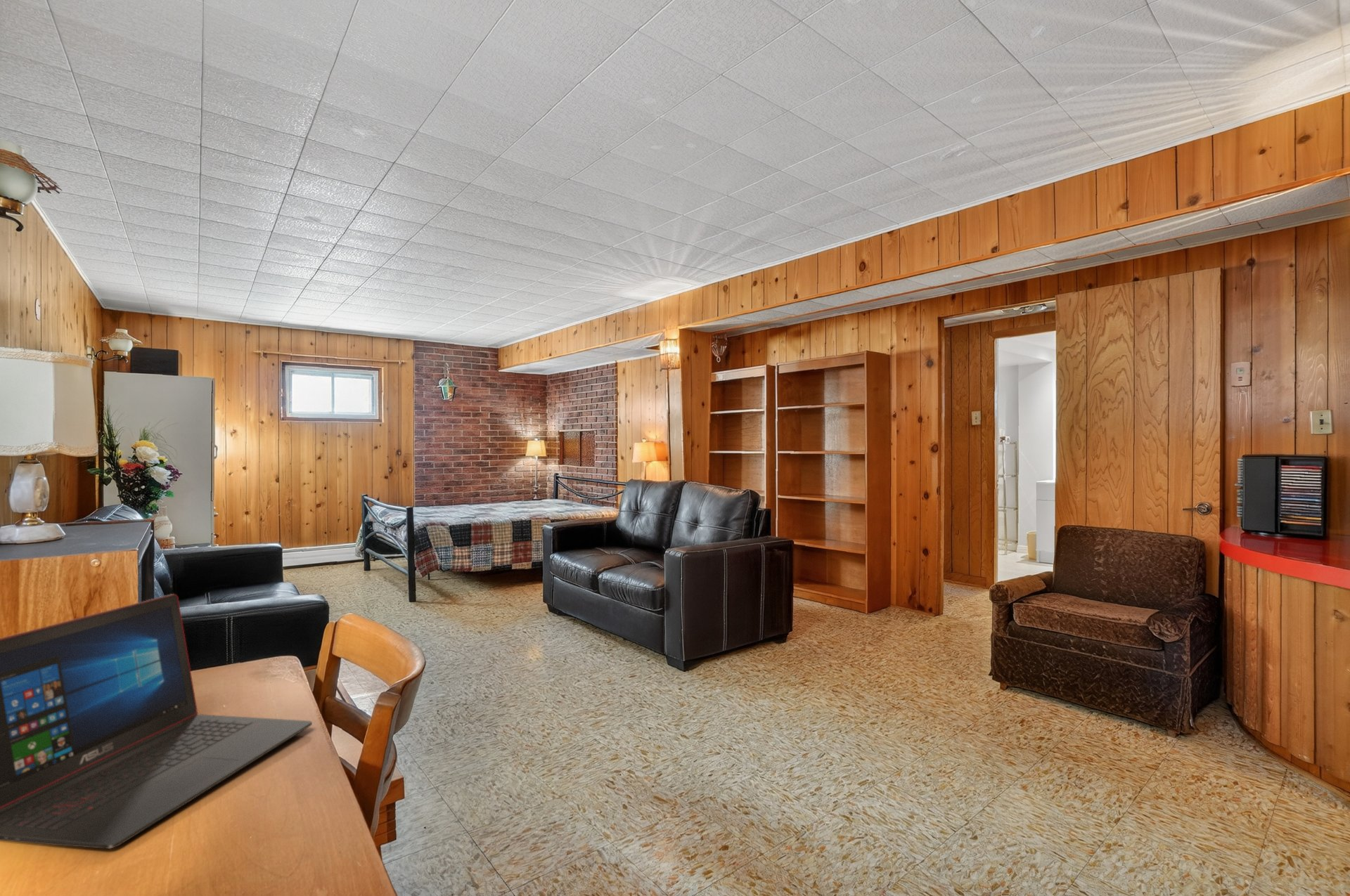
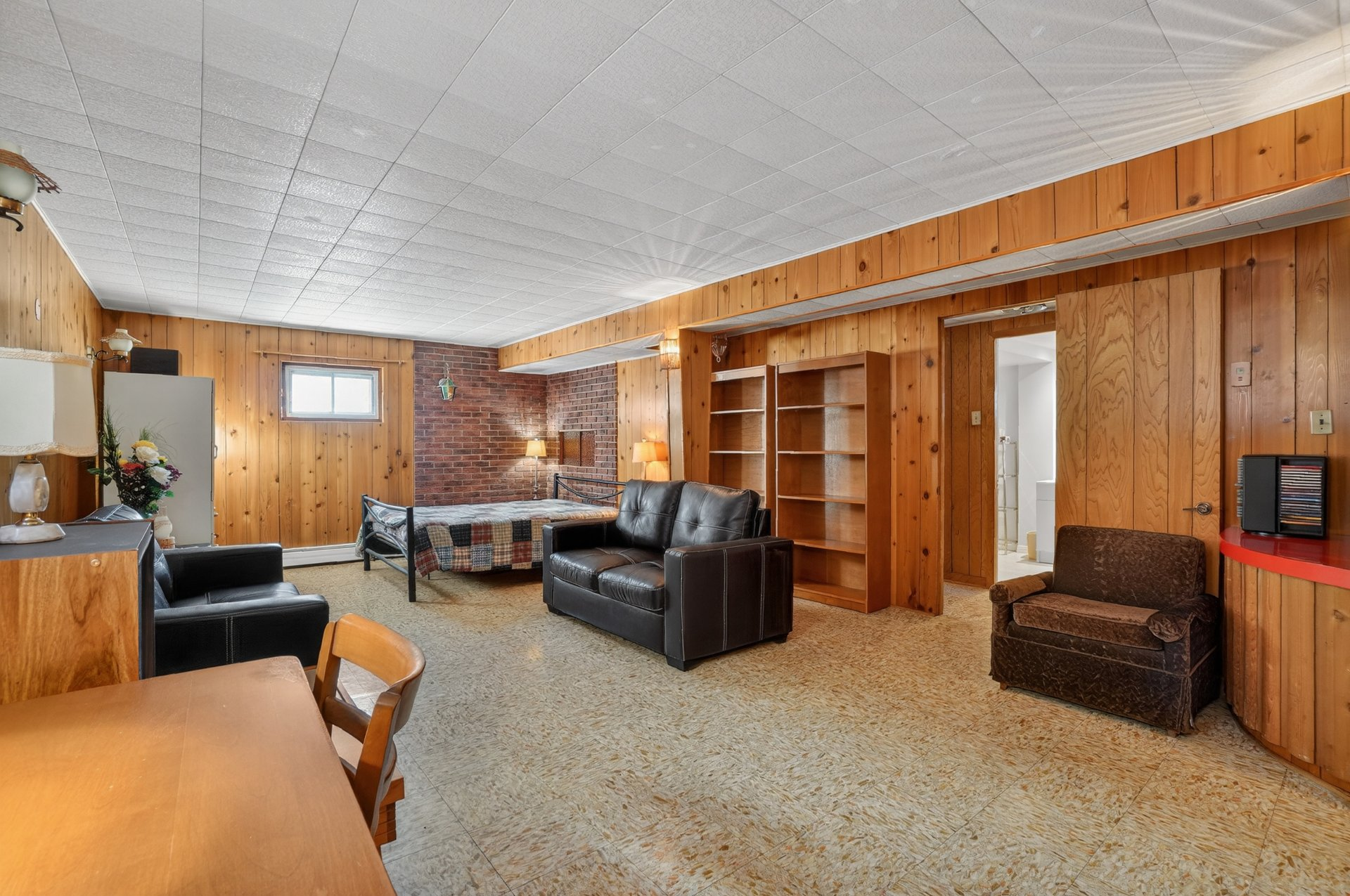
- laptop [0,593,313,850]
